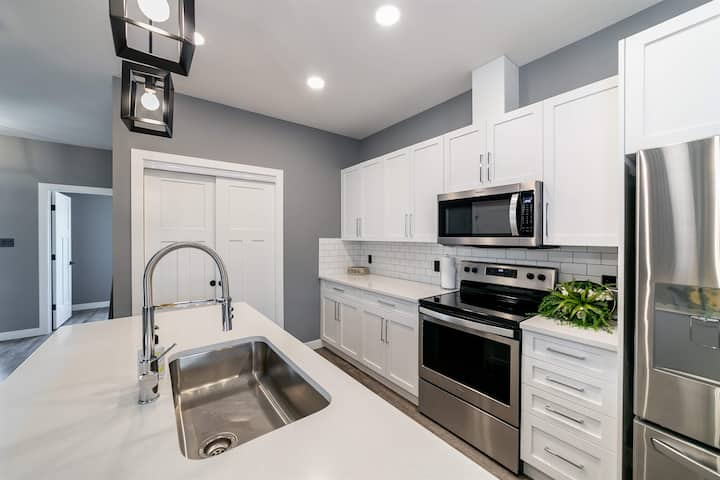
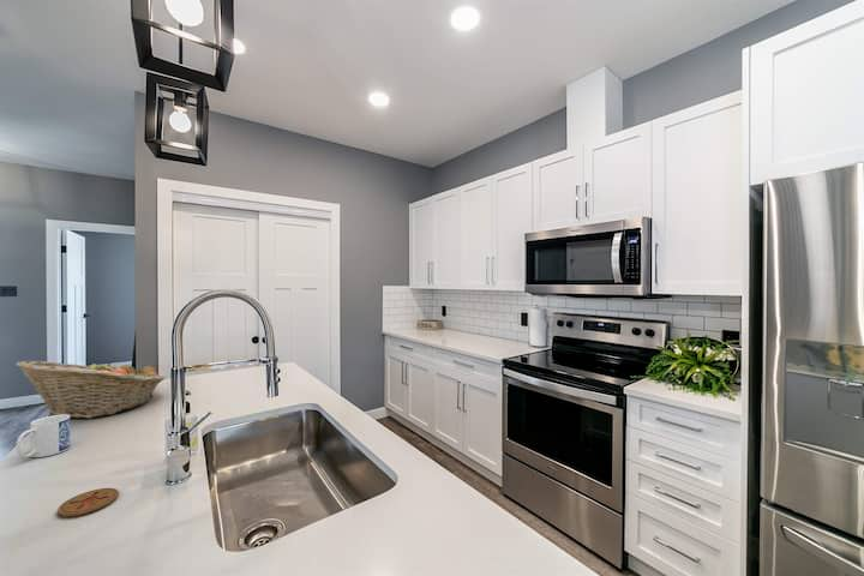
+ mug [14,414,71,458]
+ fruit basket [14,358,166,420]
+ coaster [56,487,120,518]
